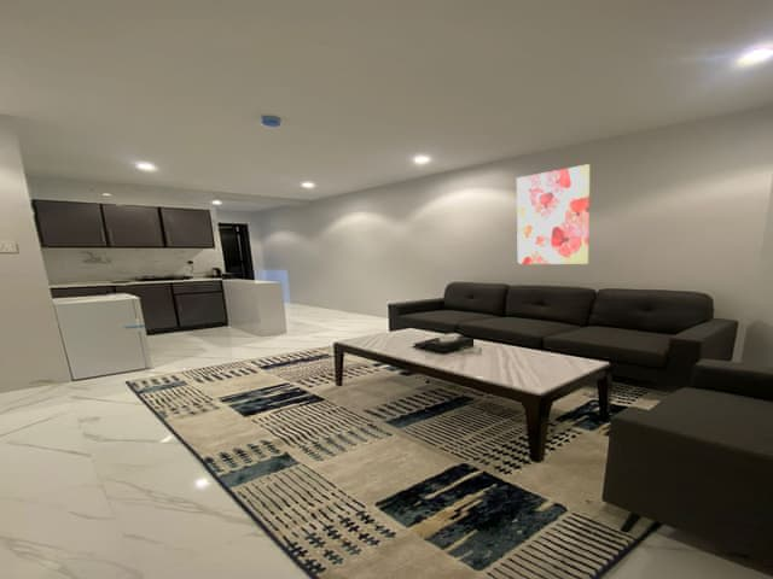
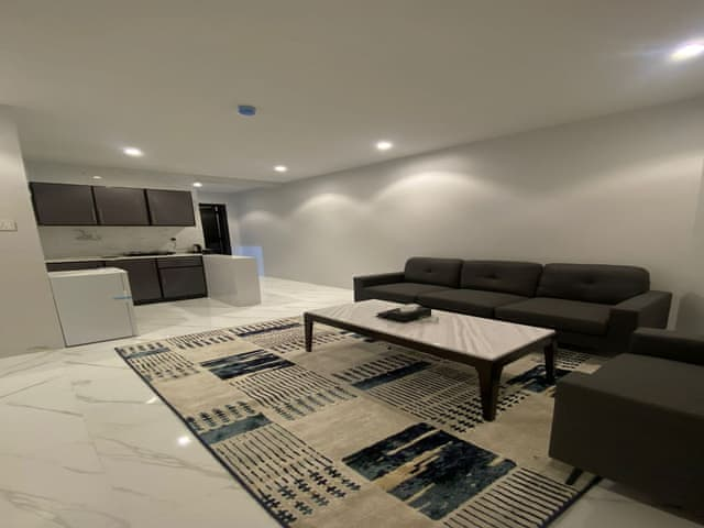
- wall art [516,163,591,265]
